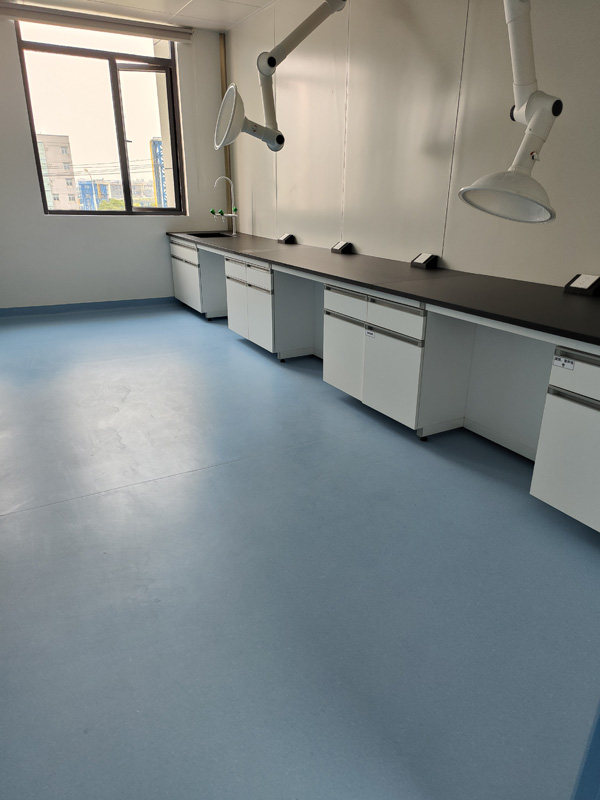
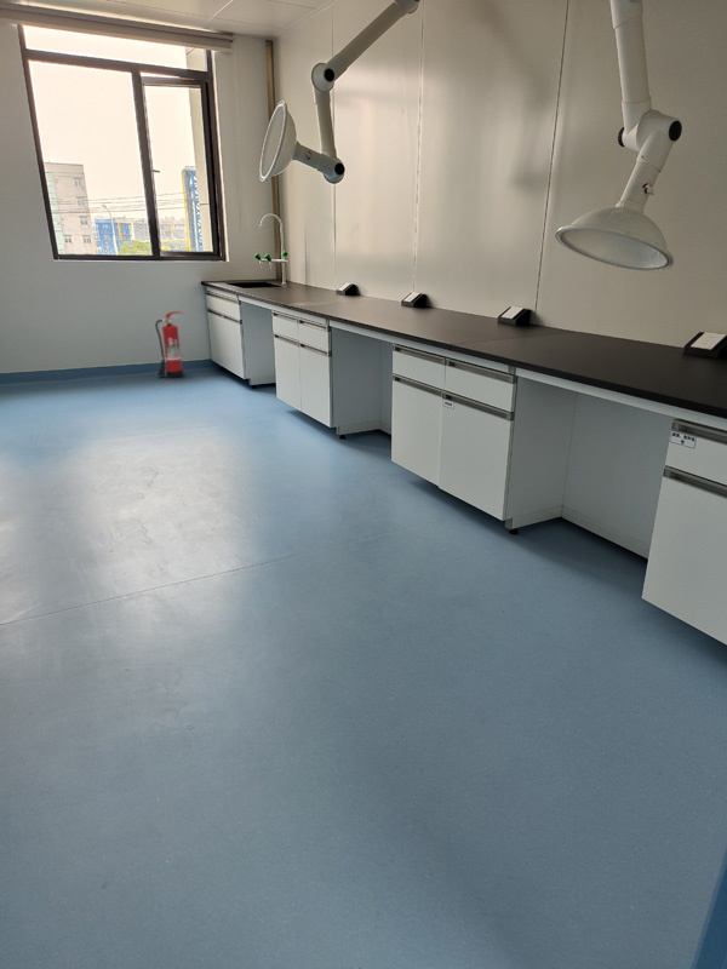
+ fire extinguisher [154,310,185,379]
